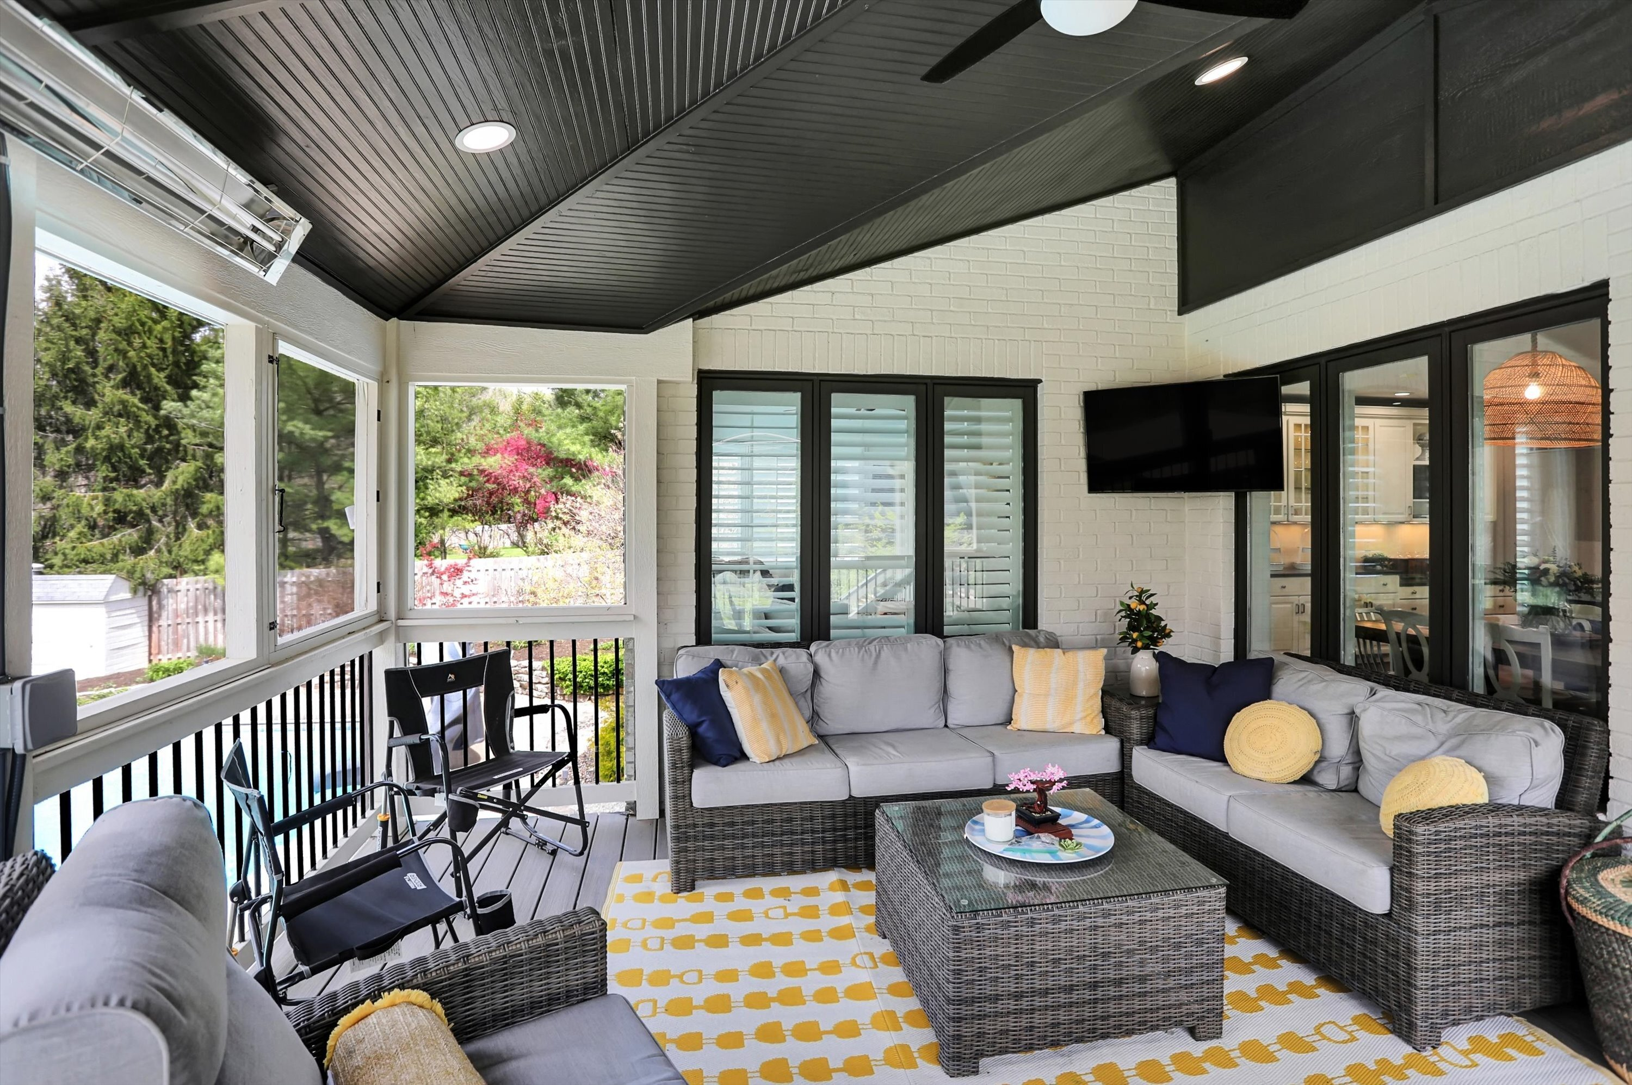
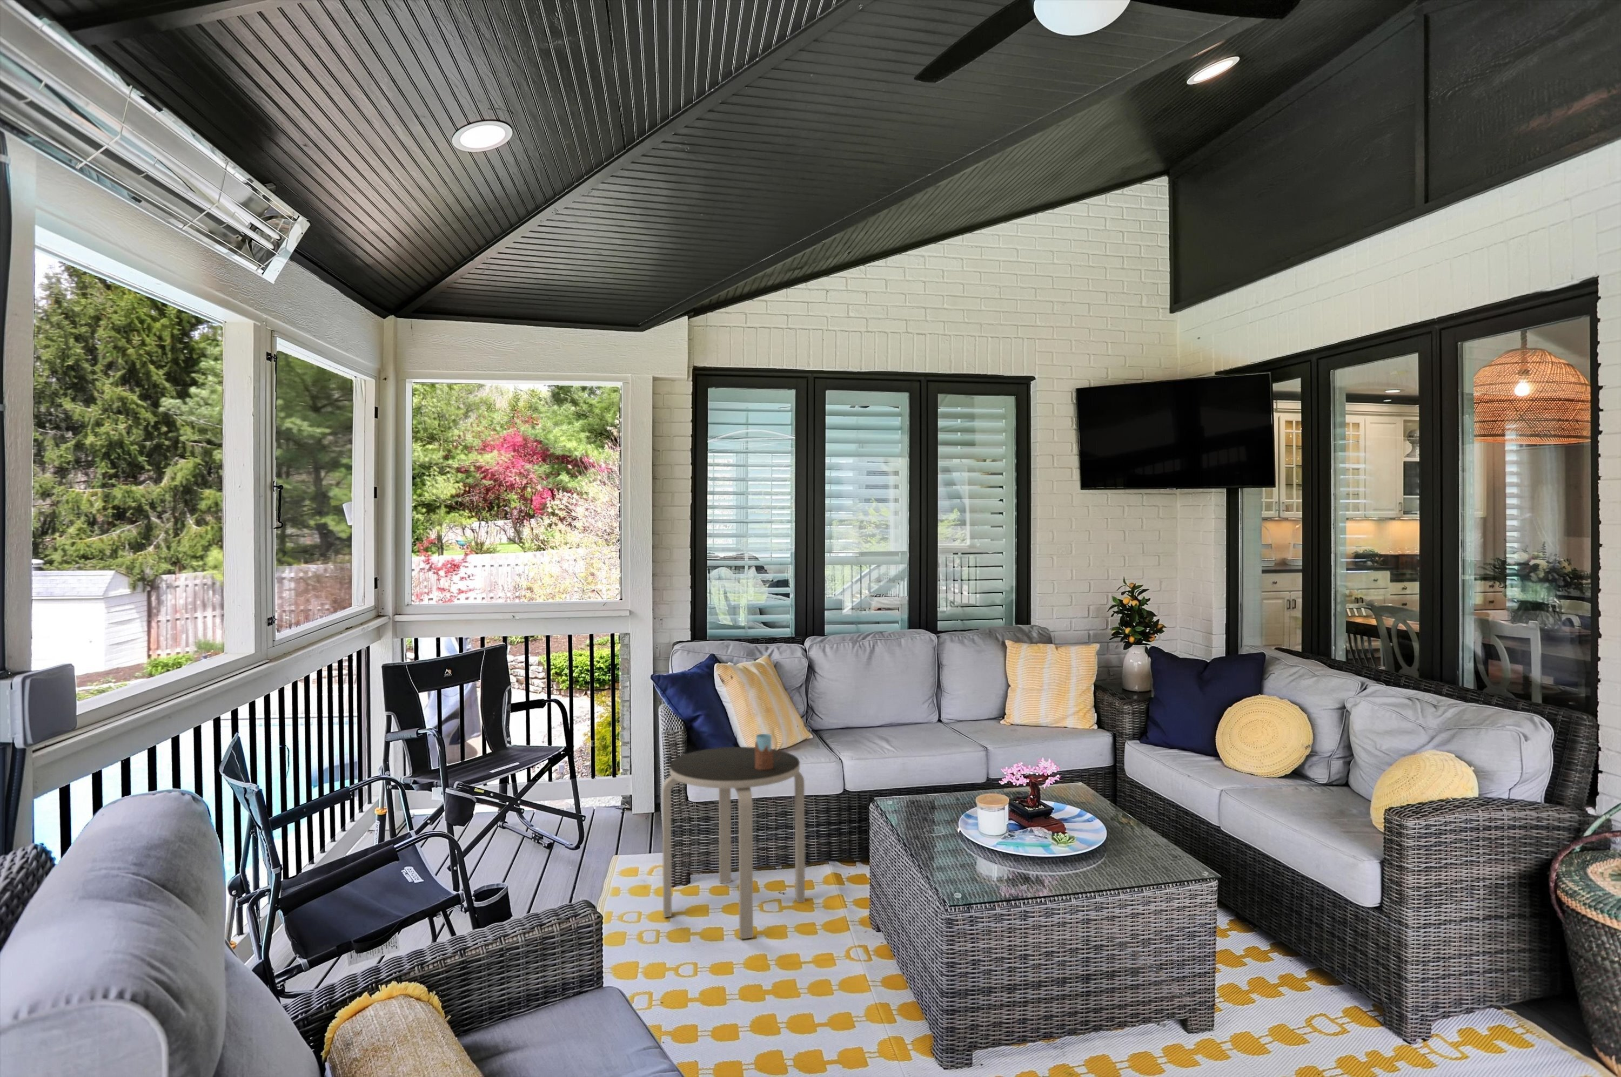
+ side table [661,746,806,940]
+ drinking glass [754,733,780,769]
